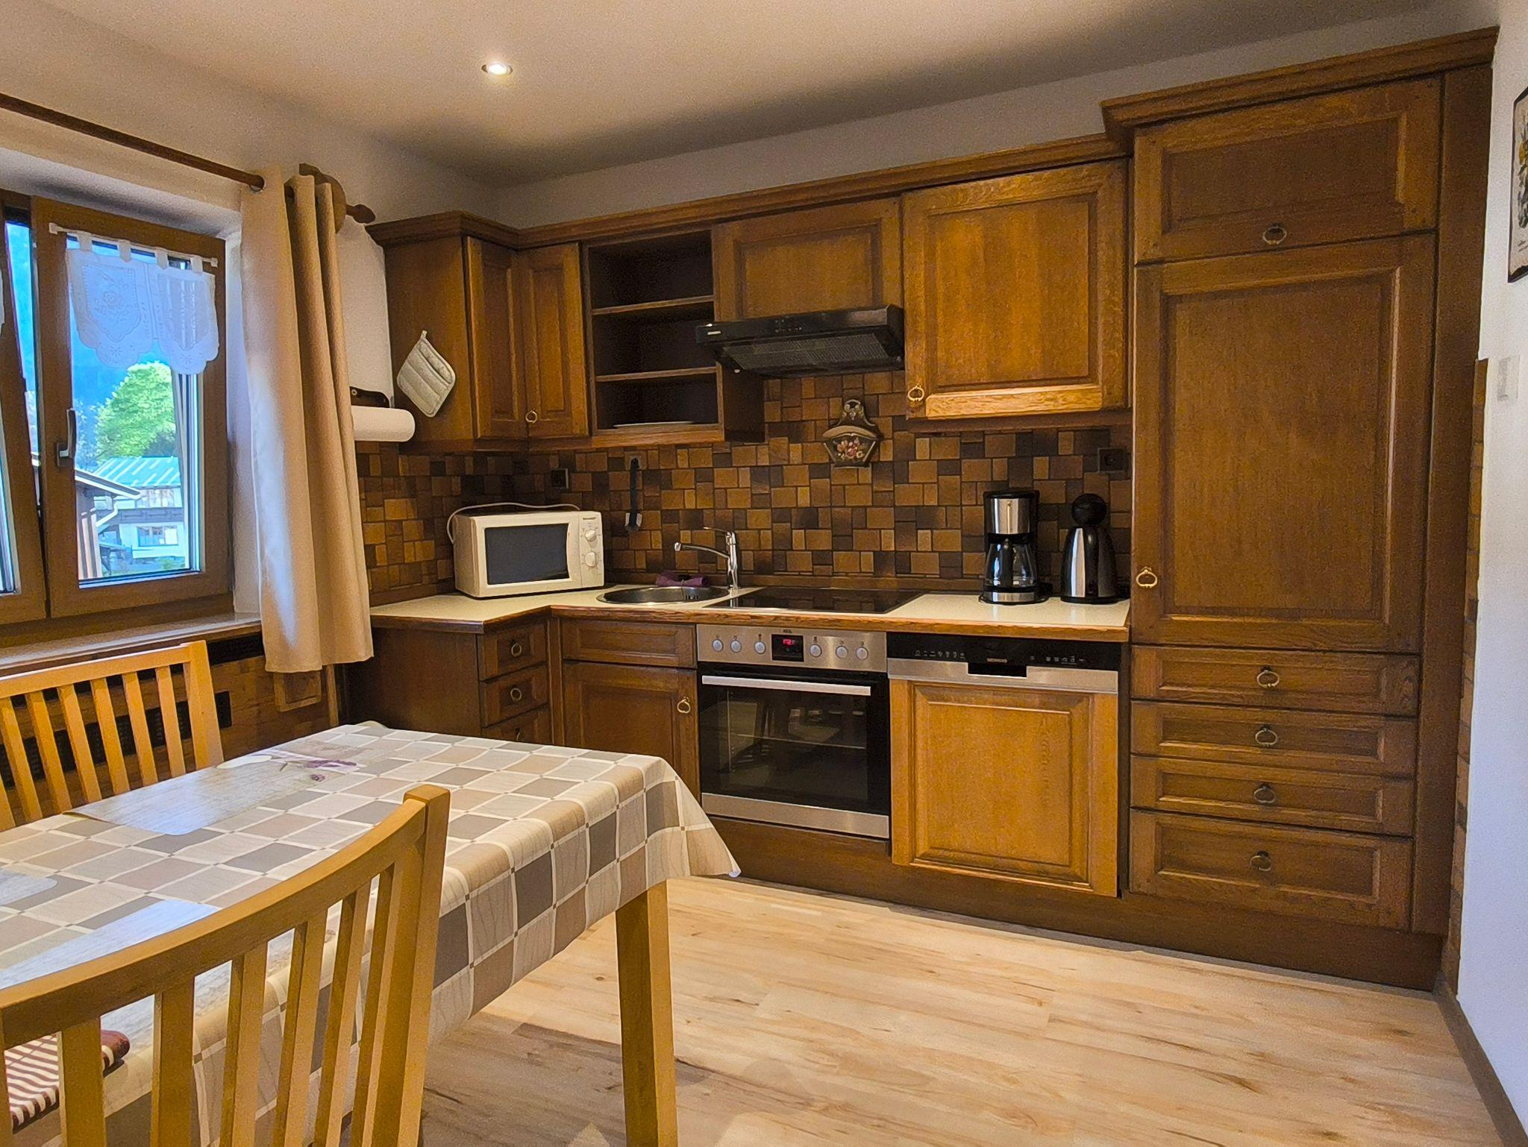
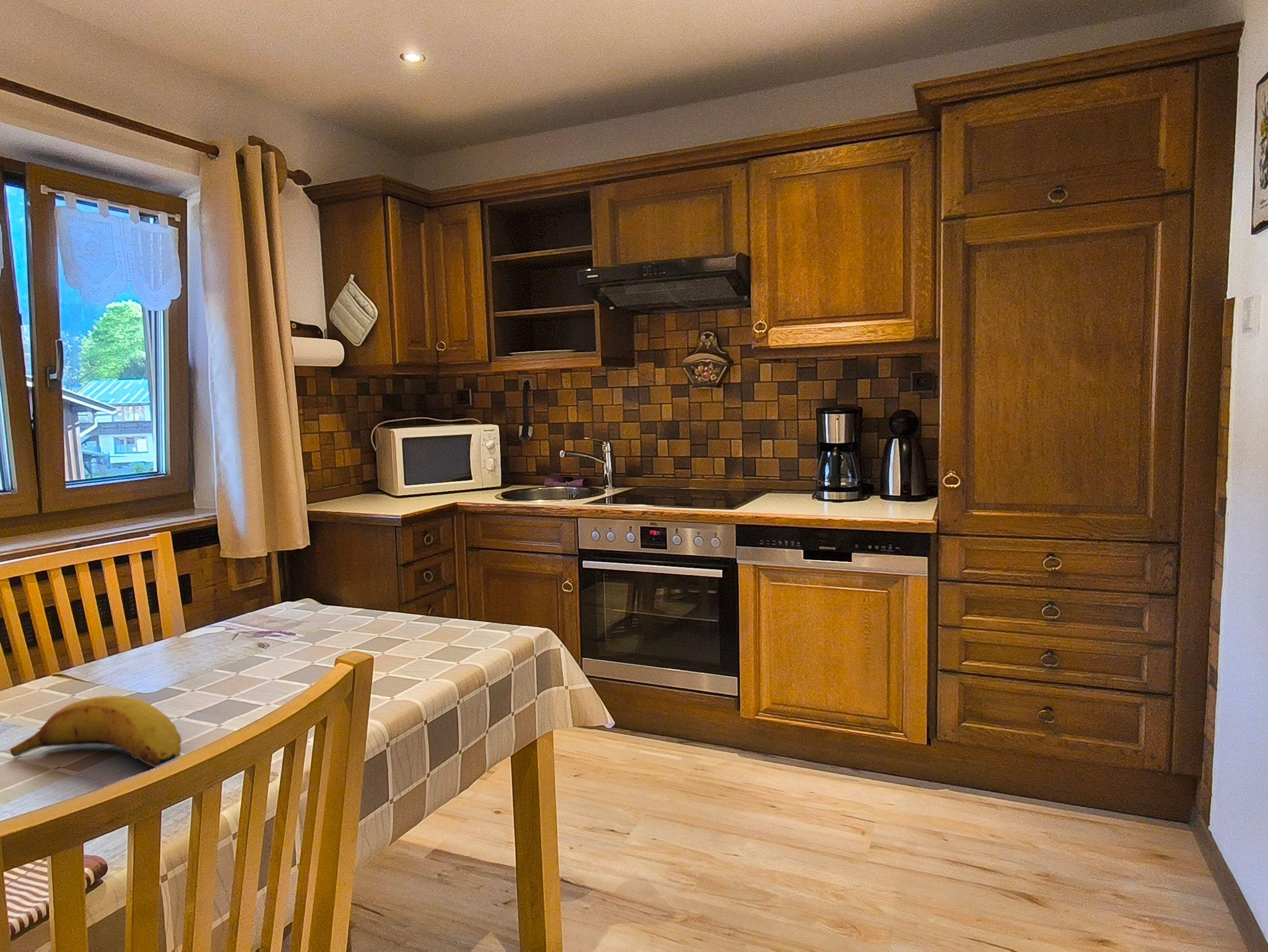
+ fruit [9,695,182,768]
